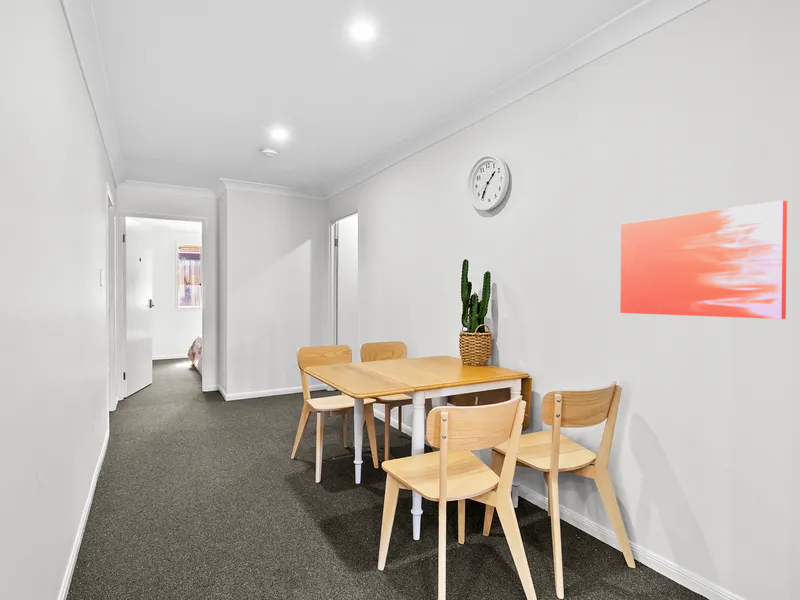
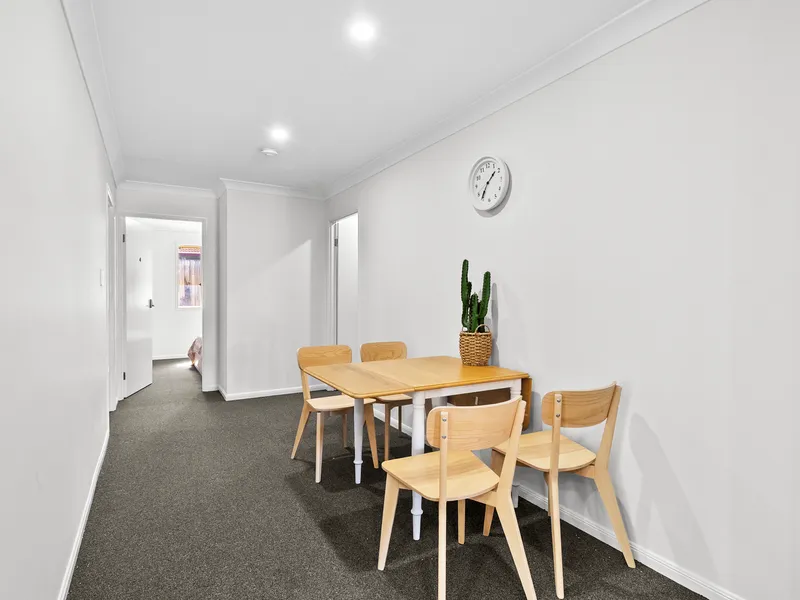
- wall art [619,199,788,320]
